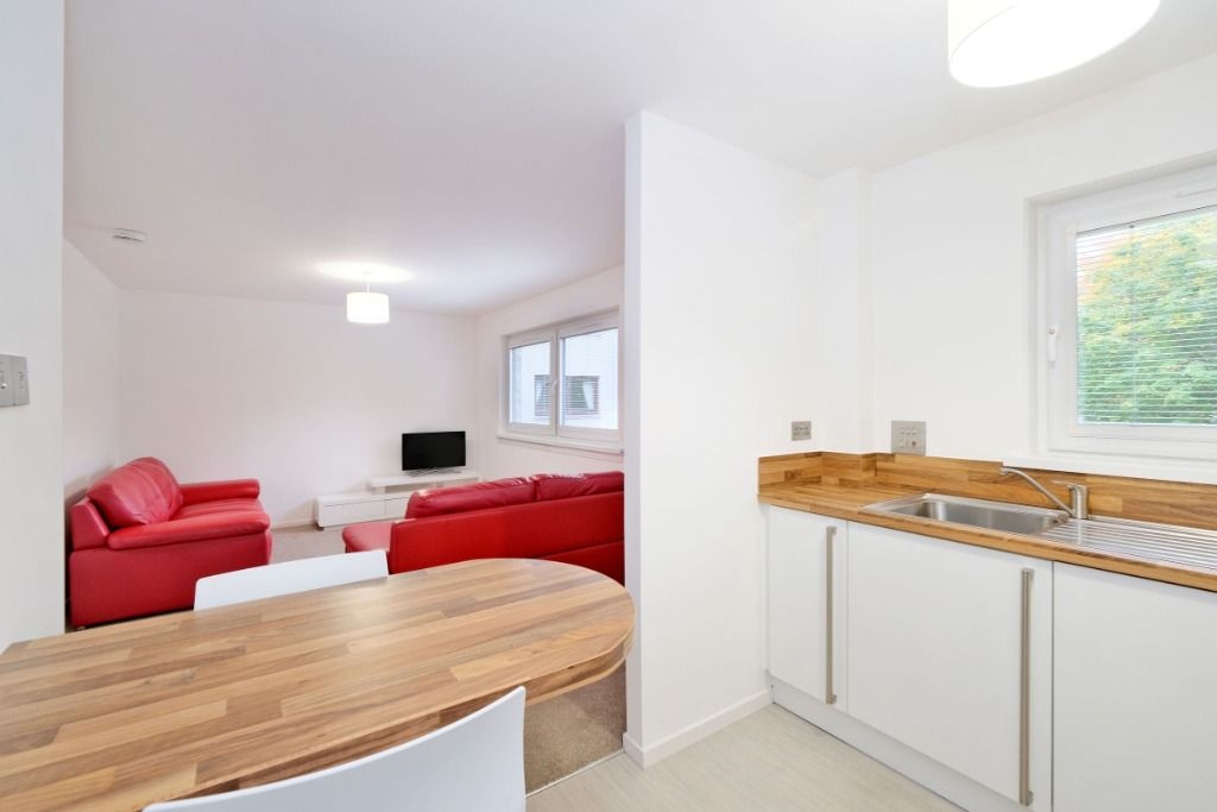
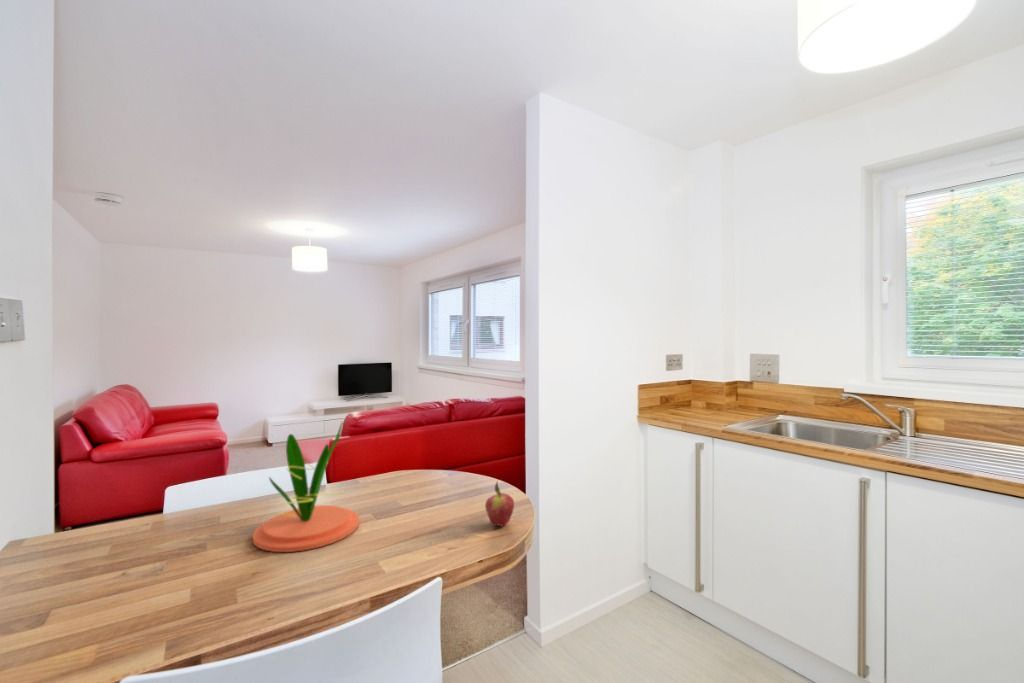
+ plant [252,420,360,553]
+ fruit [484,479,515,528]
